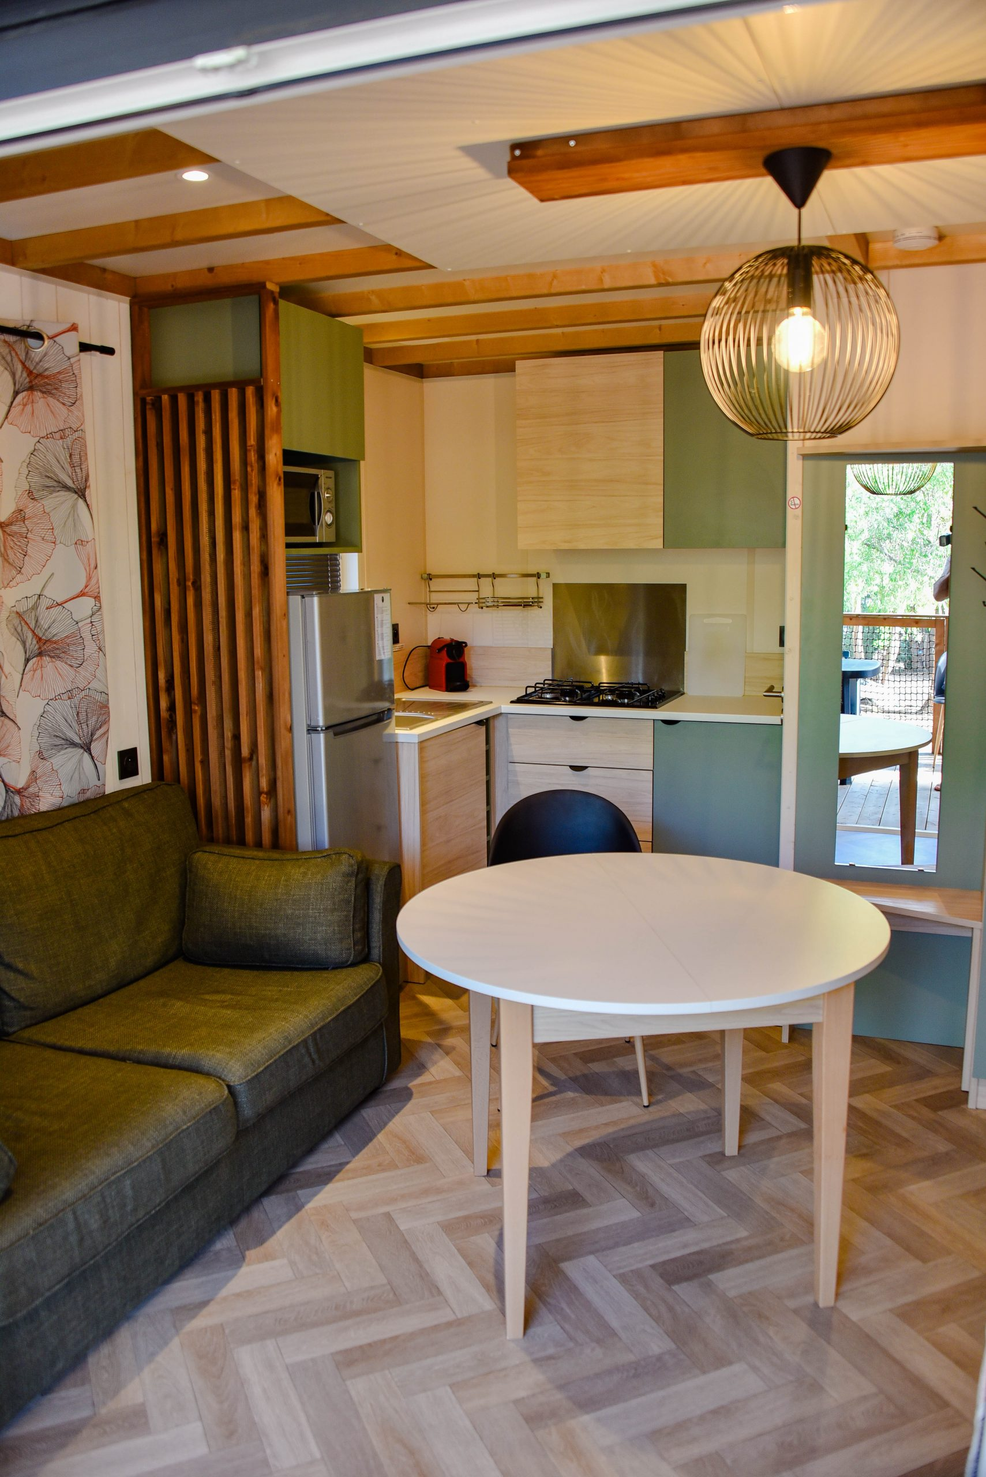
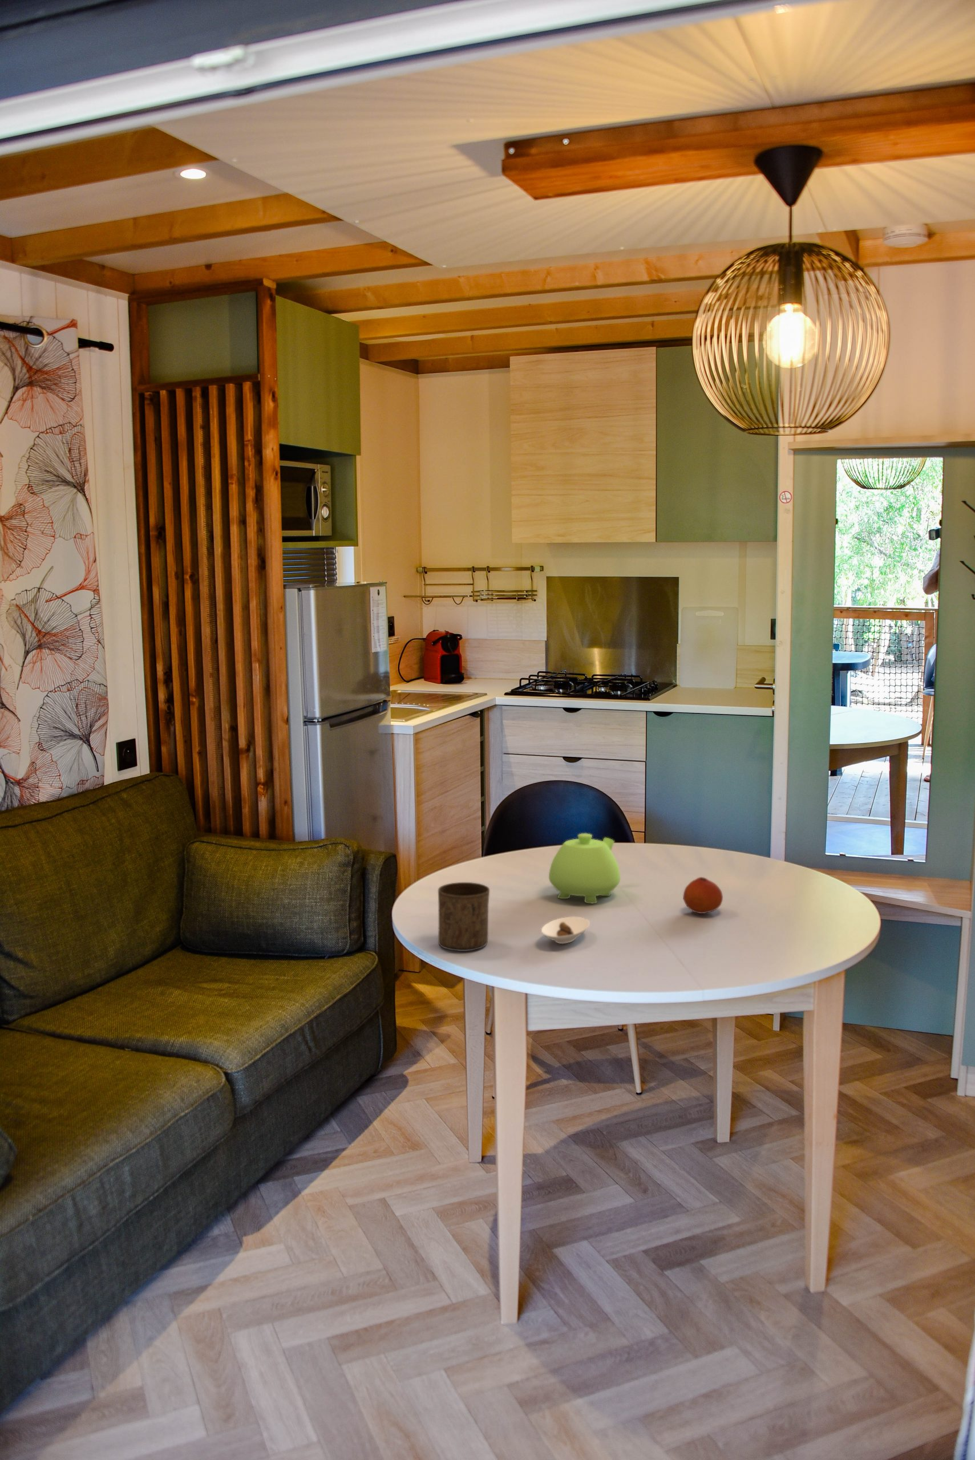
+ teapot [548,832,620,904]
+ cup [437,881,490,952]
+ saucer [541,916,591,944]
+ fruit [682,877,724,914]
